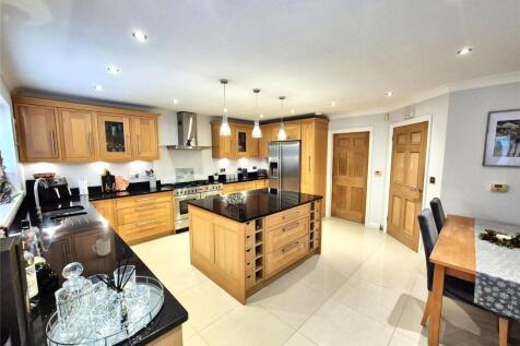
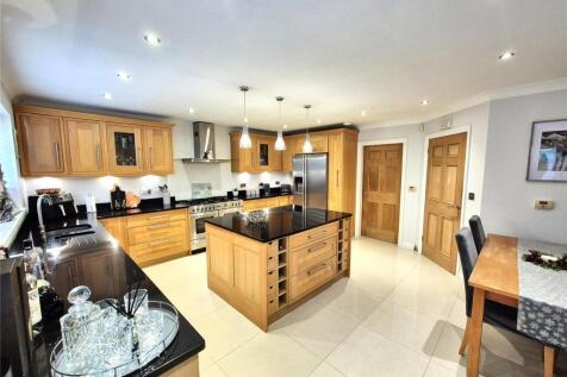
- mug [92,237,111,258]
